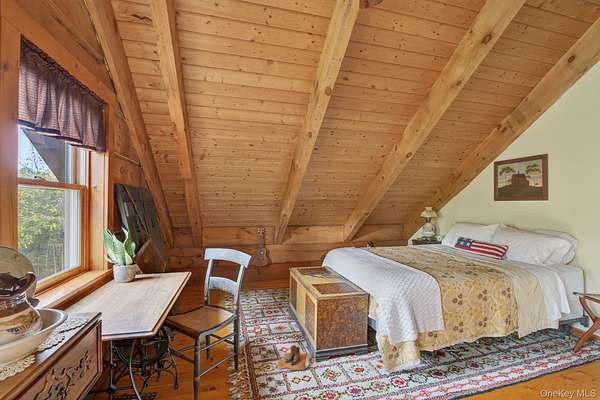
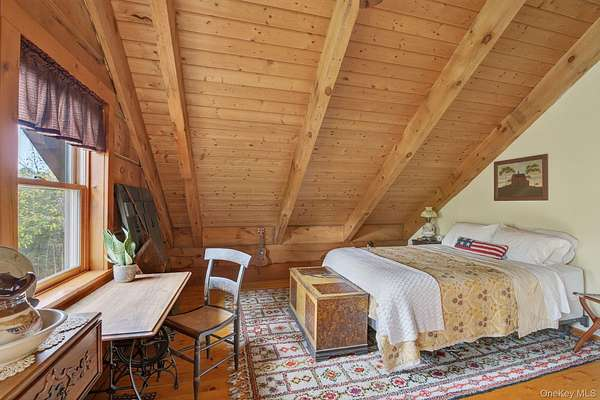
- boots [276,344,313,371]
